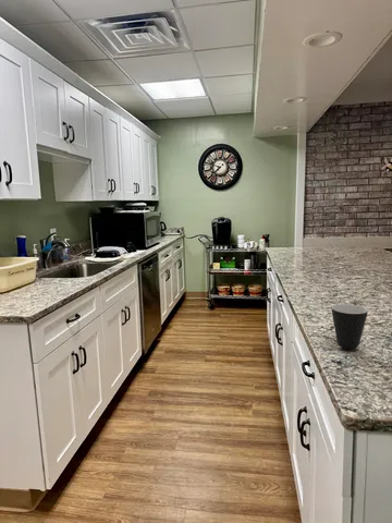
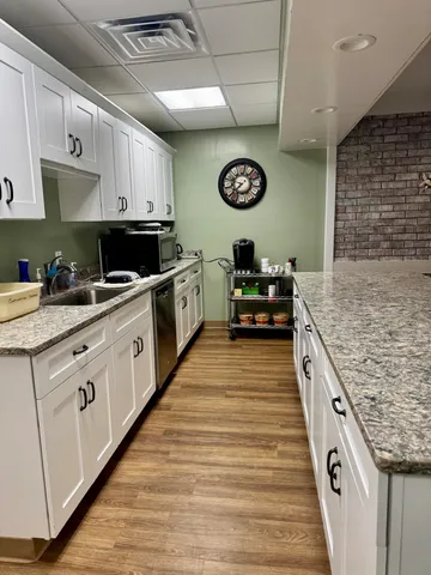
- mug [331,303,369,351]
